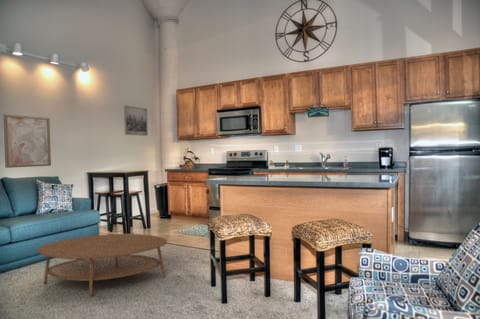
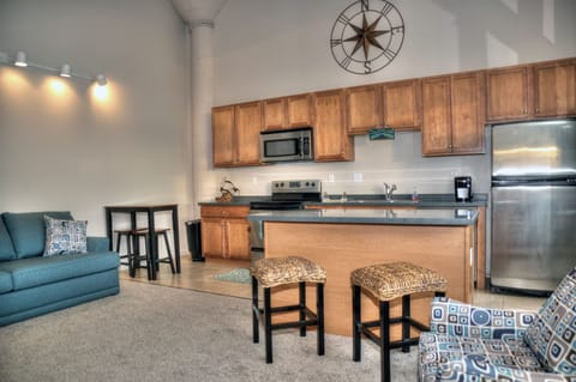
- coffee table [36,233,168,299]
- wall art [3,113,52,169]
- wall art [123,105,149,137]
